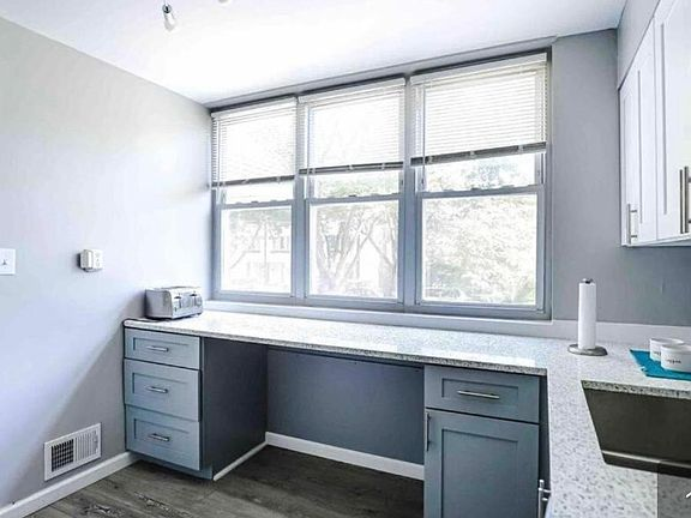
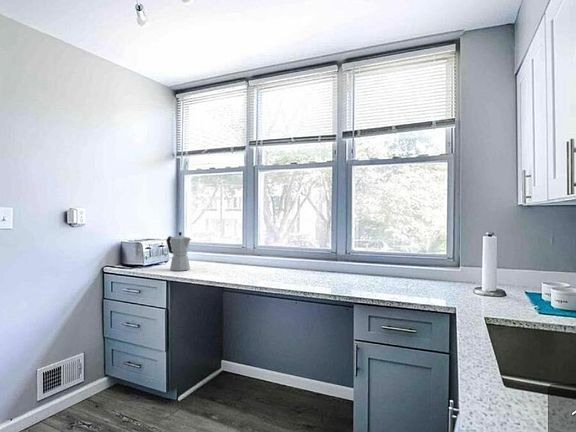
+ moka pot [165,231,192,272]
